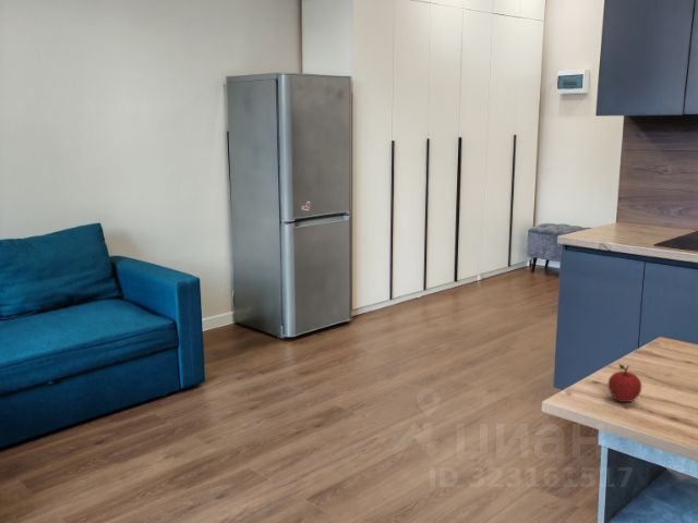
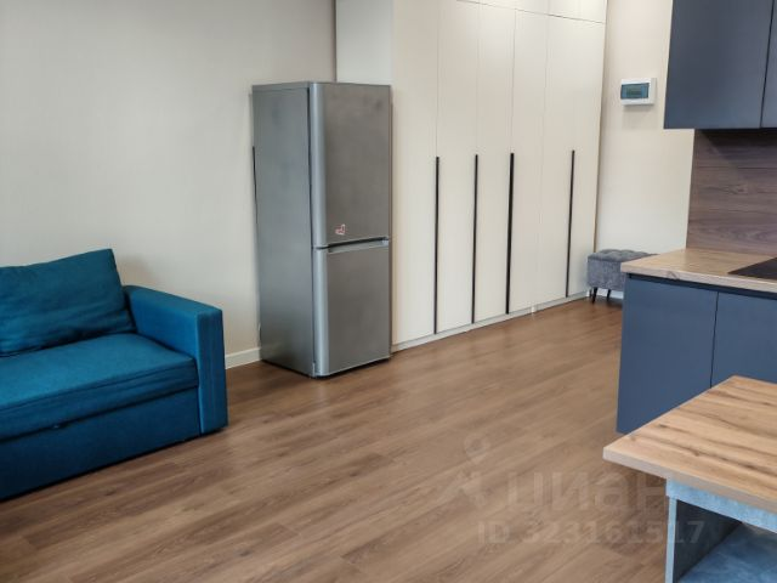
- apple [607,363,642,403]
